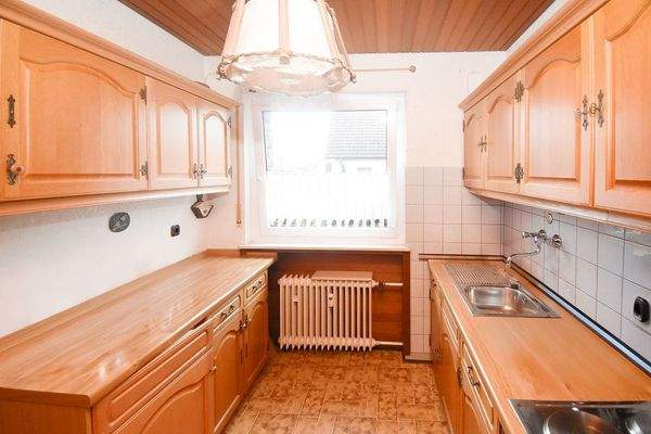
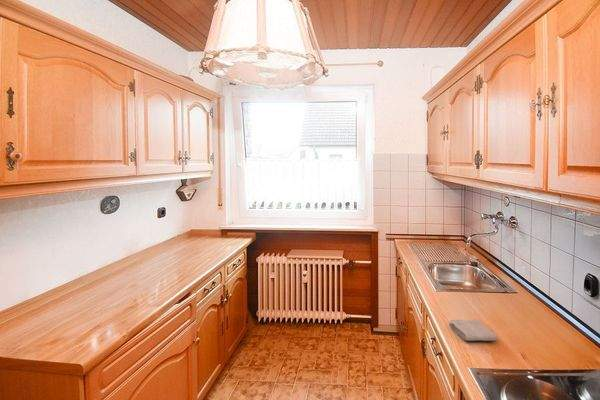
+ washcloth [448,319,498,342]
